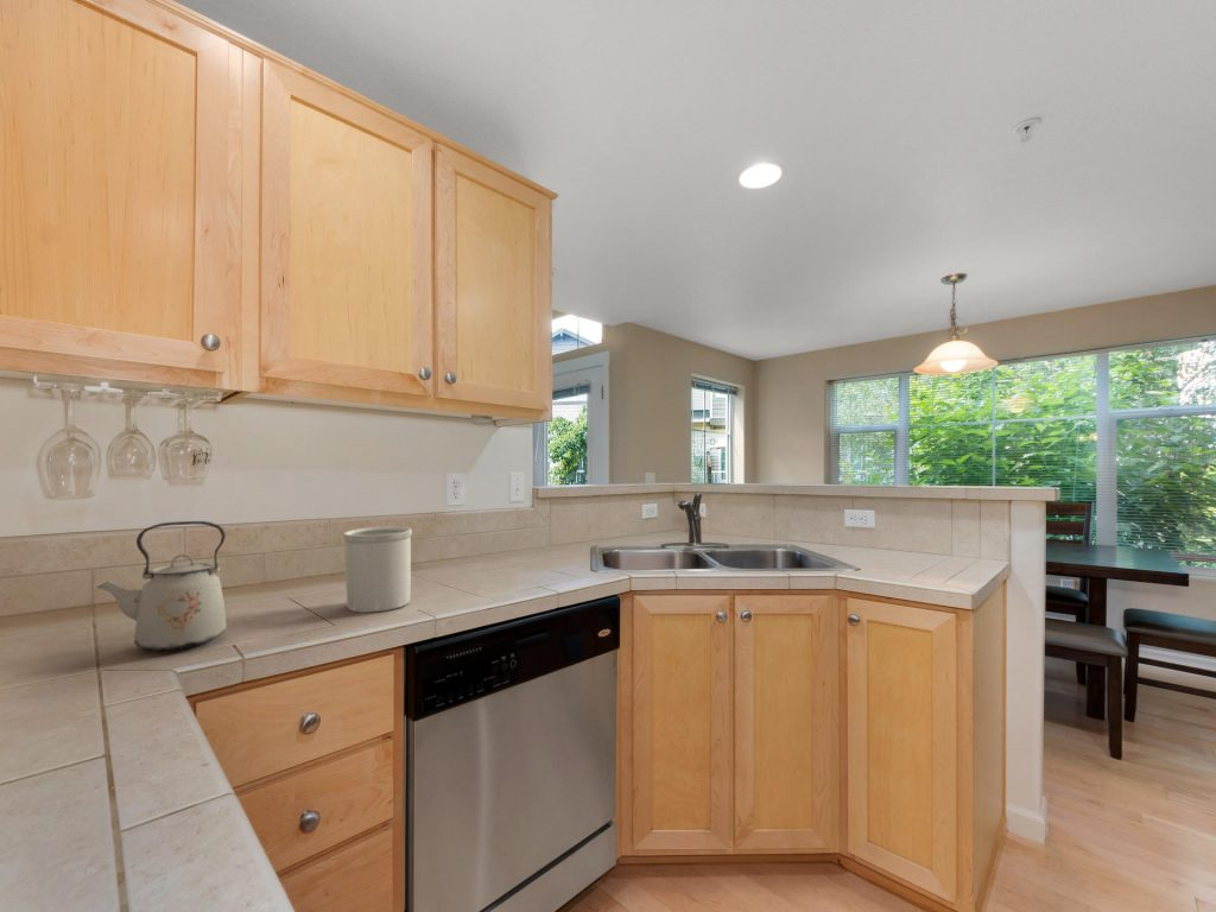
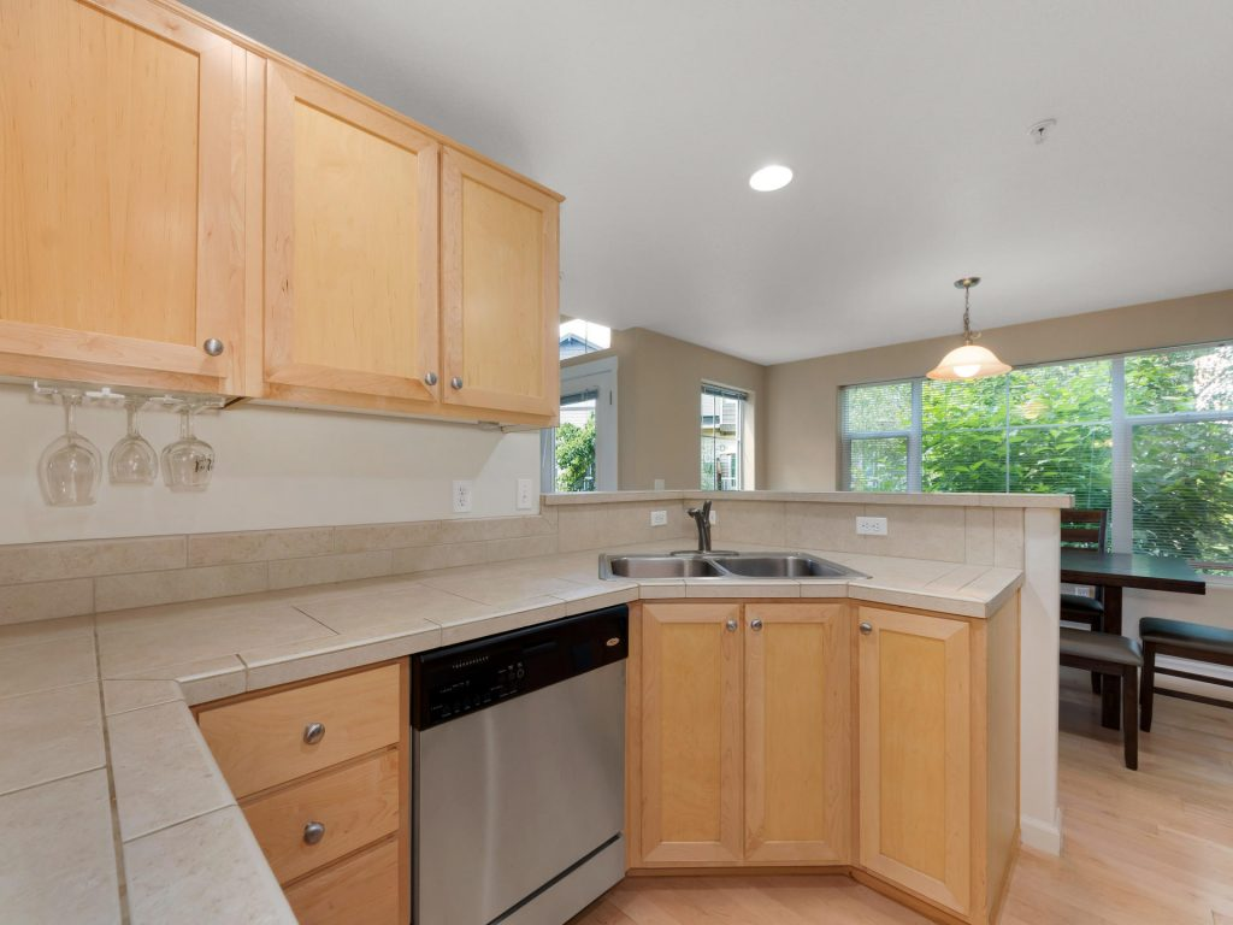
- utensil holder [342,525,413,614]
- kettle [96,520,228,653]
